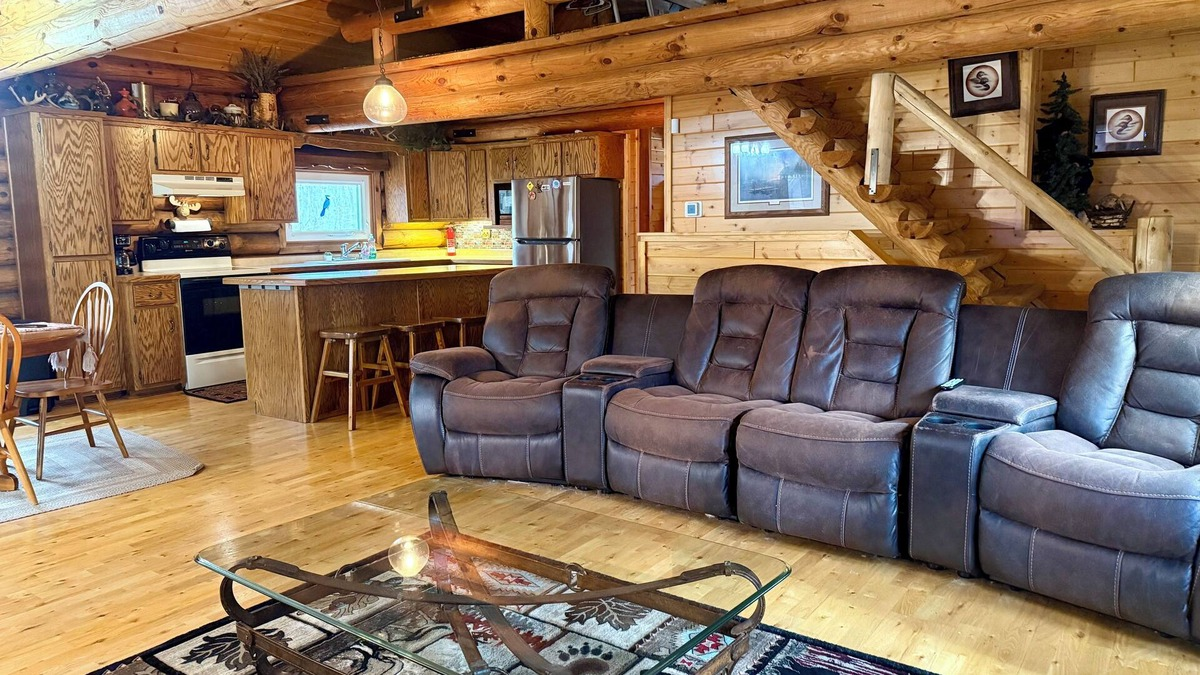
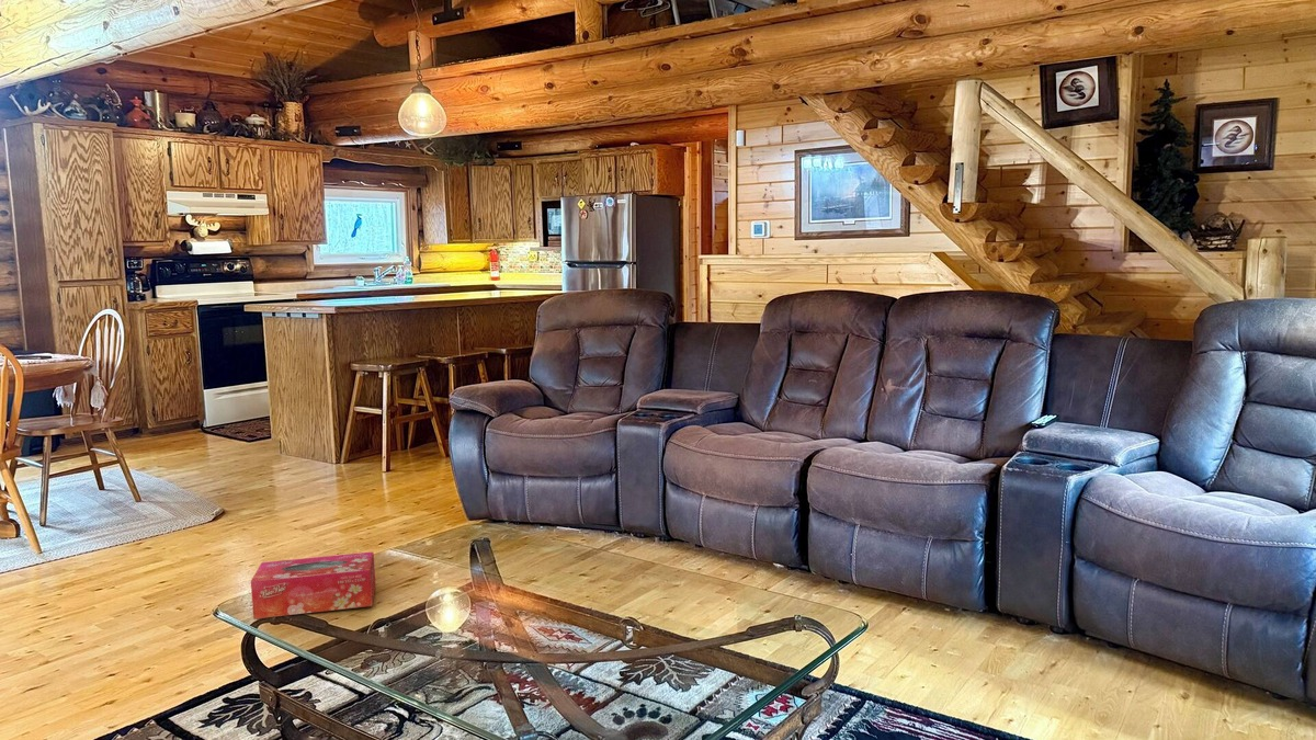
+ tissue box [250,550,377,619]
